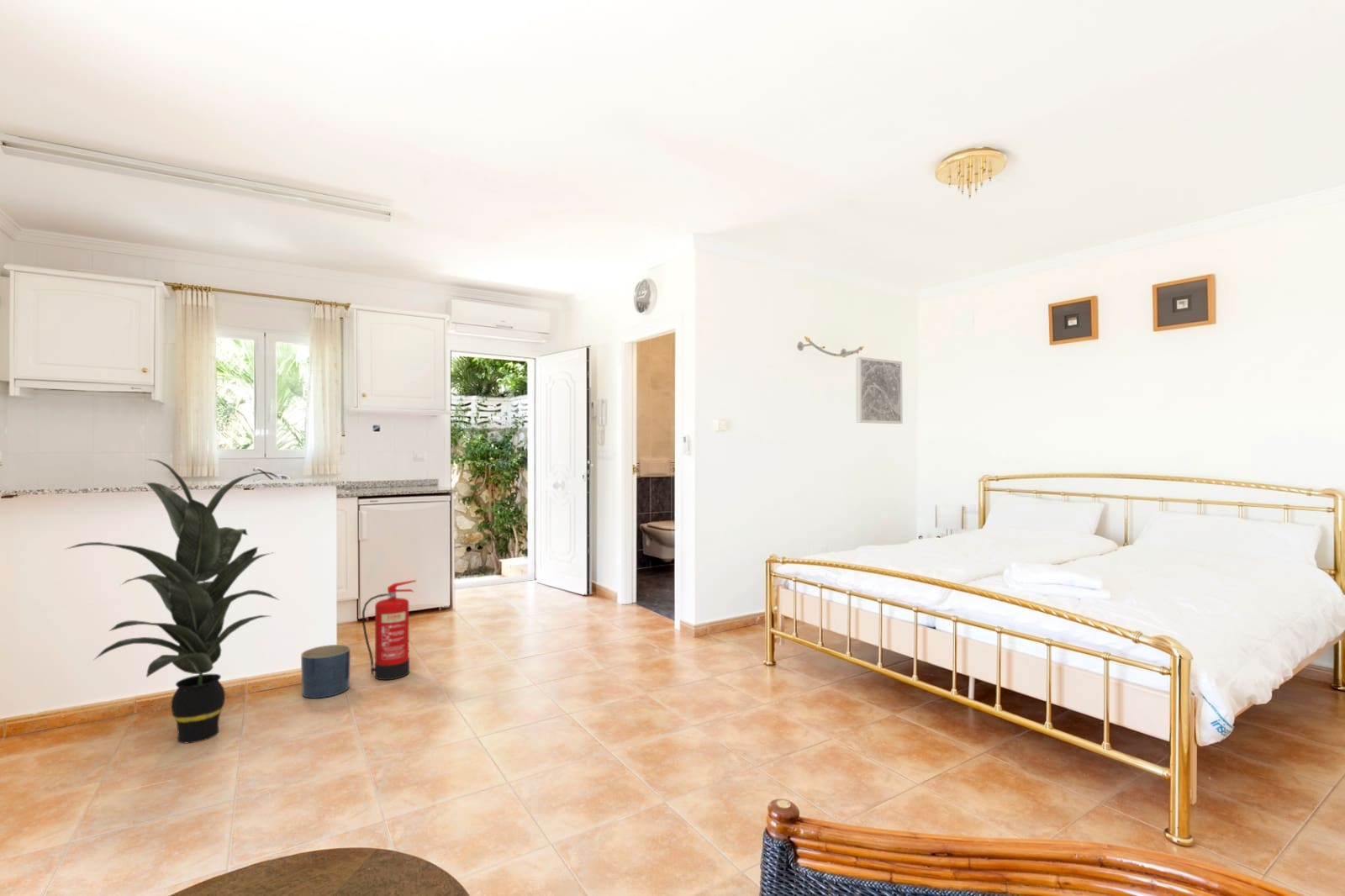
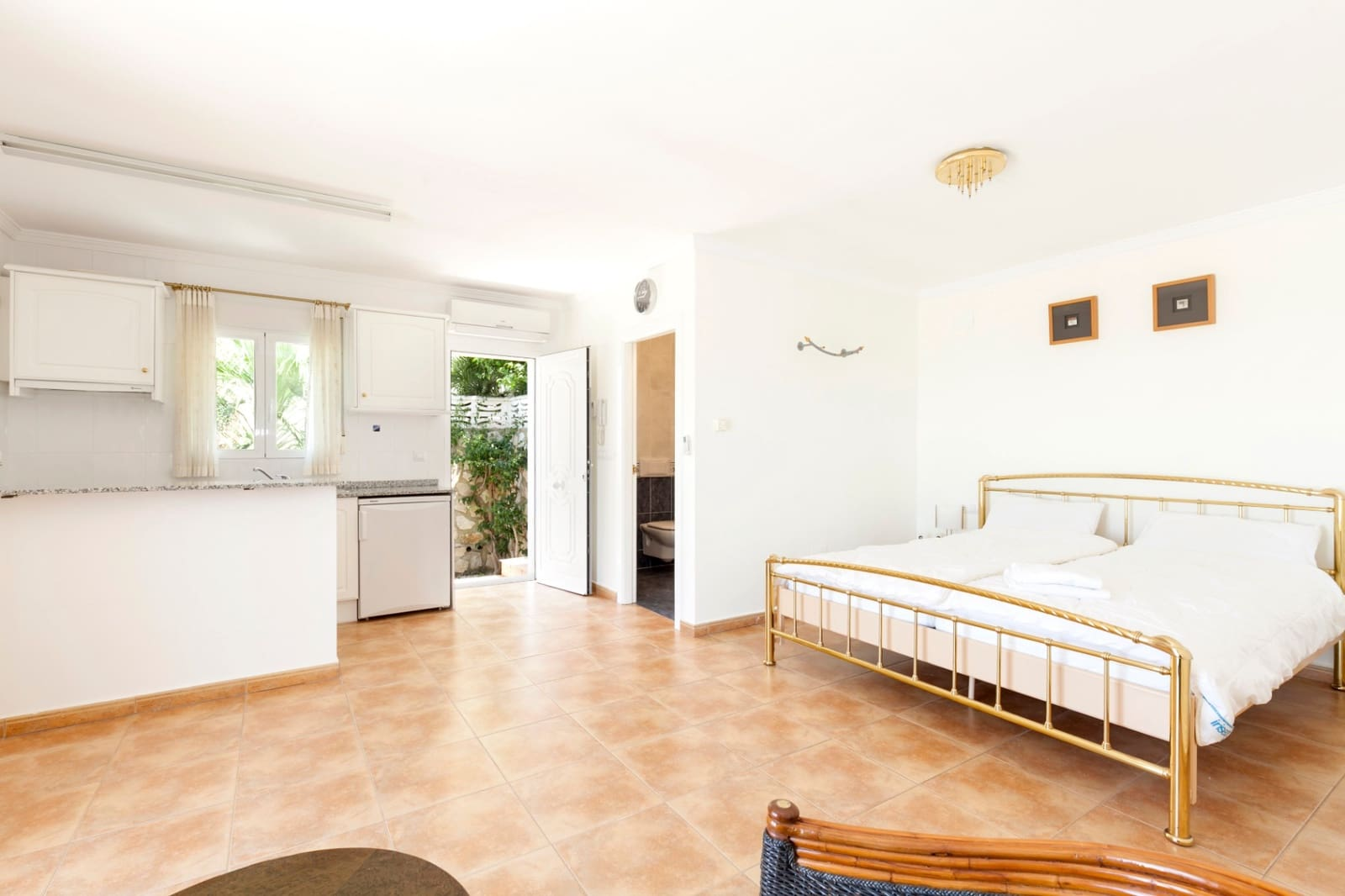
- indoor plant [63,458,281,744]
- fire extinguisher [361,579,418,681]
- wall art [855,356,904,424]
- planter [300,644,351,699]
